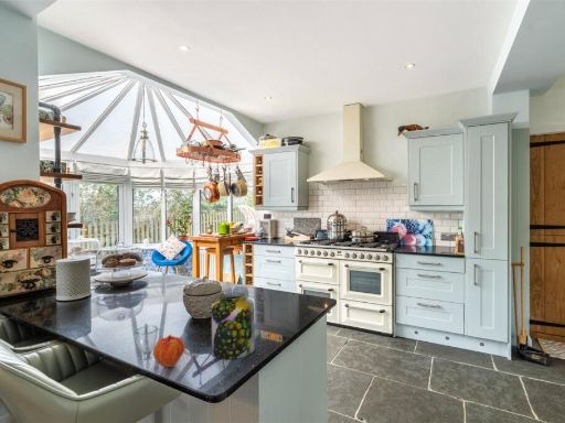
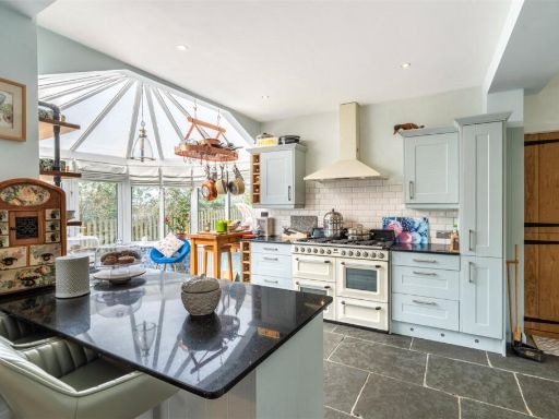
- jar [210,292,256,360]
- fruit [152,334,186,369]
